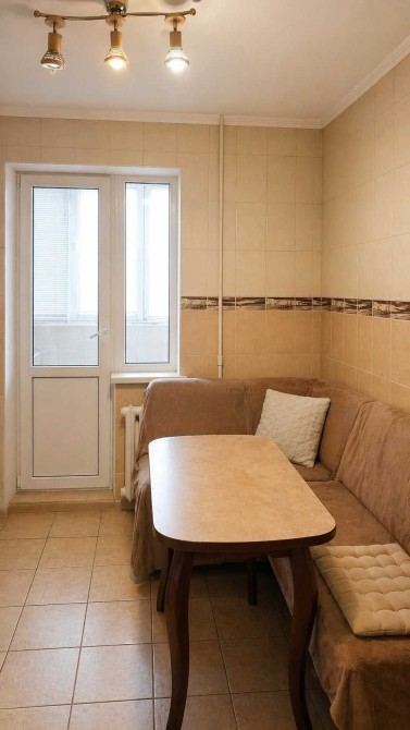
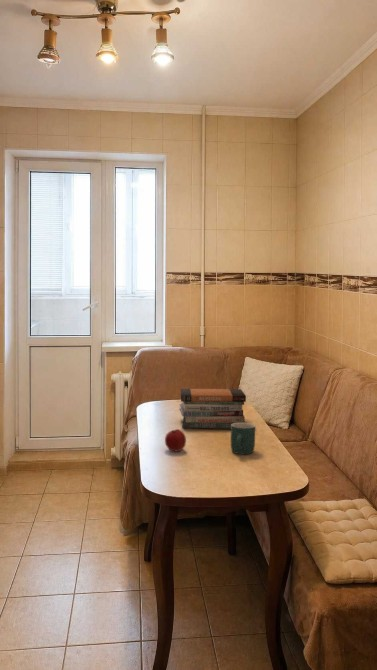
+ mug [230,422,256,455]
+ apple [164,428,187,452]
+ book stack [178,388,247,430]
